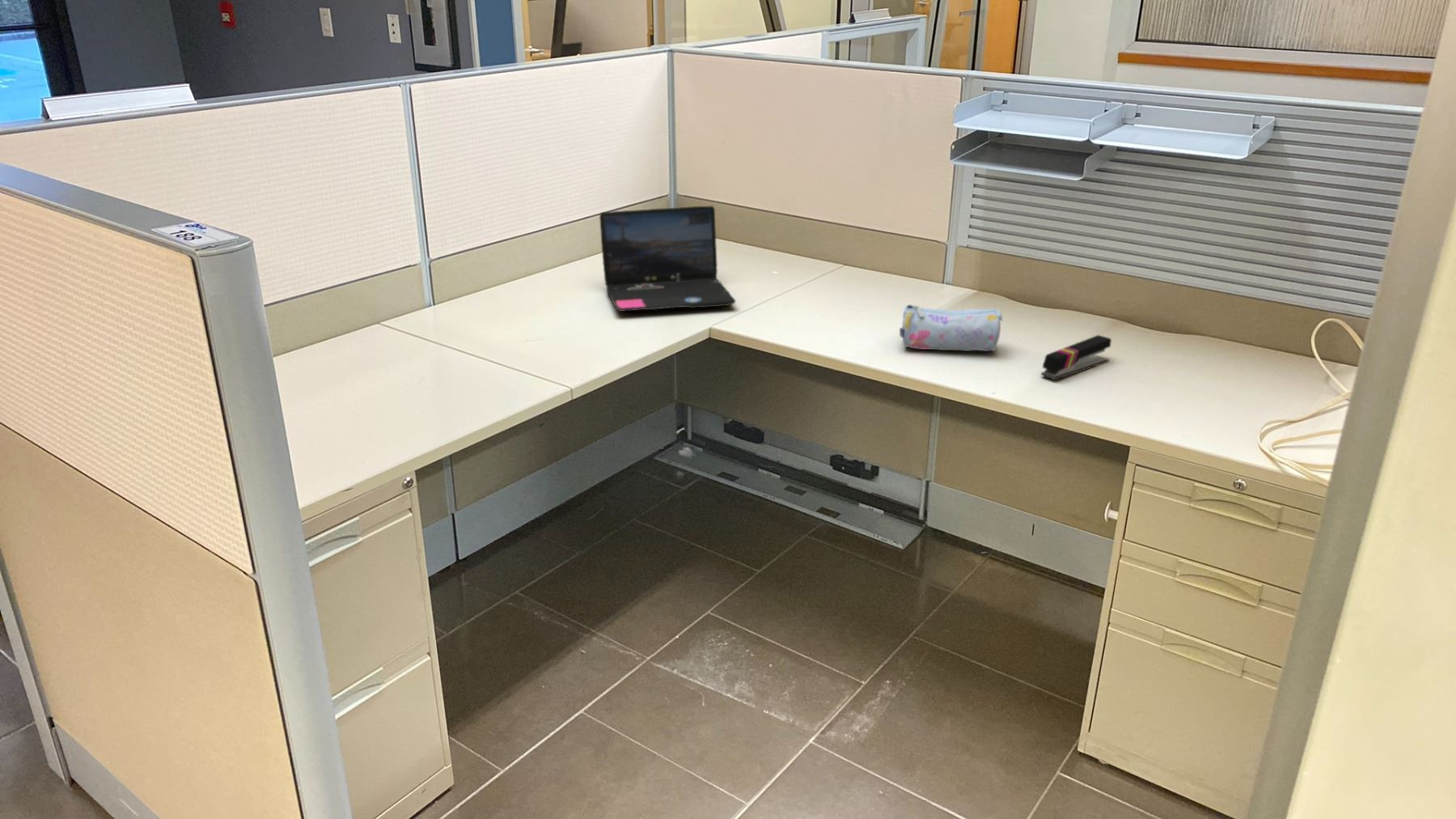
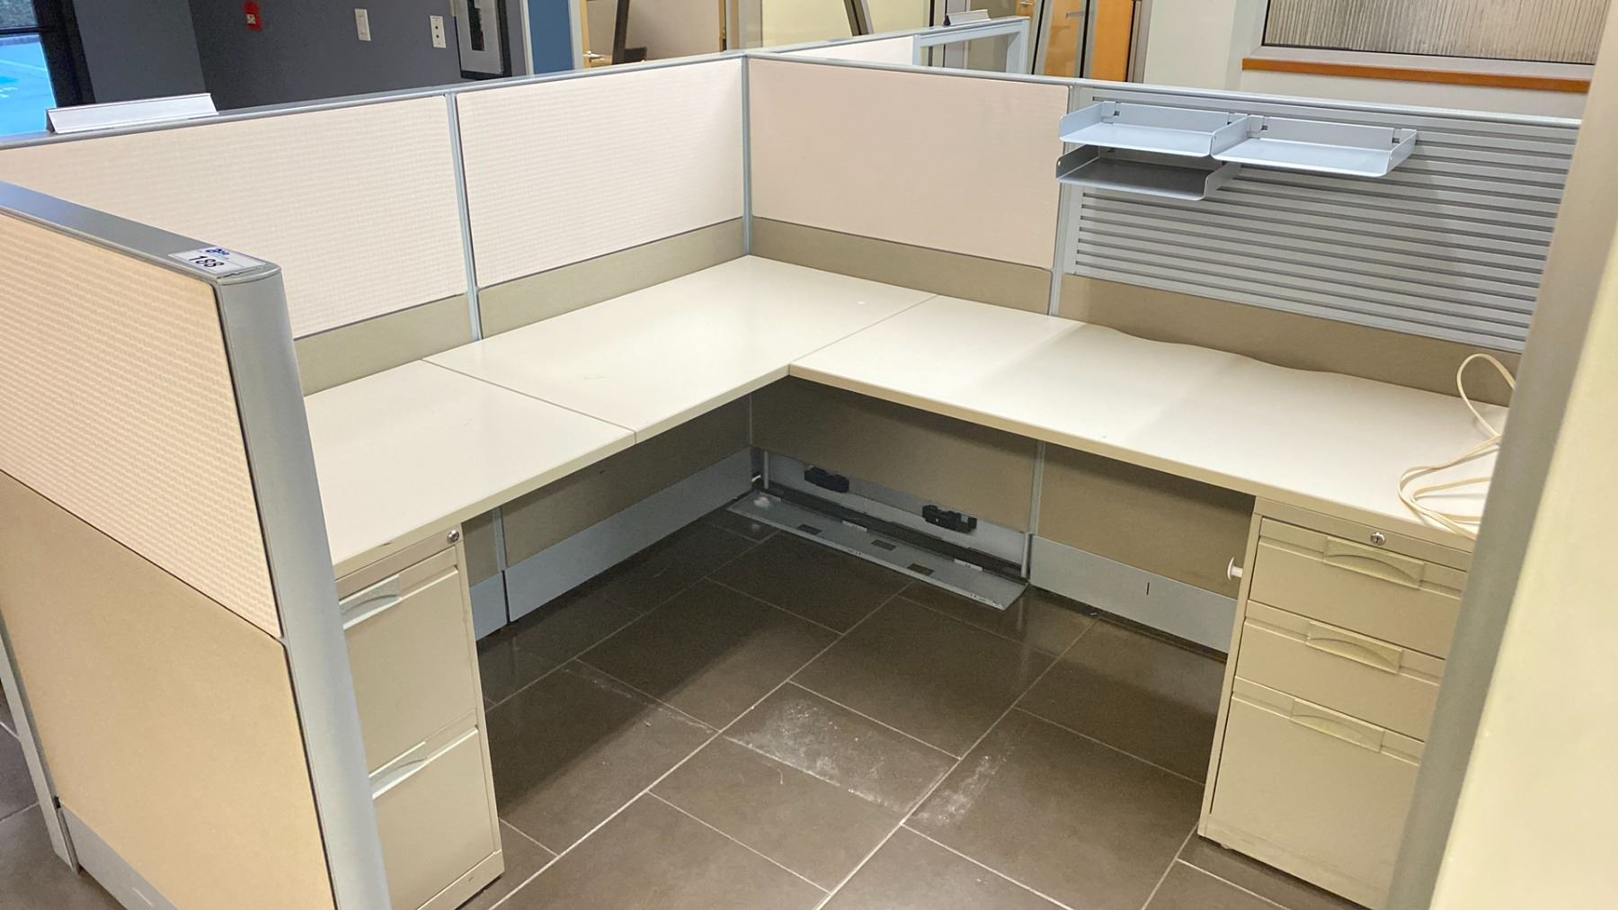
- pencil case [899,303,1003,352]
- laptop [599,206,736,312]
- stapler [1040,334,1112,380]
